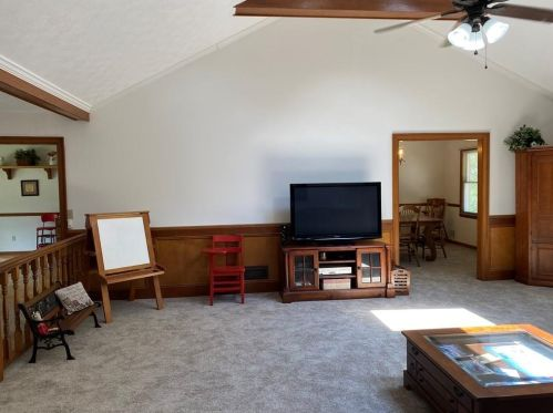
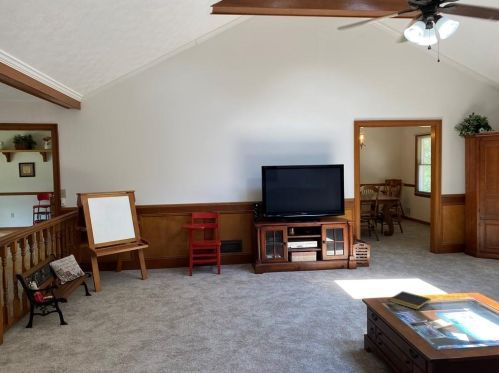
+ notepad [388,290,432,310]
